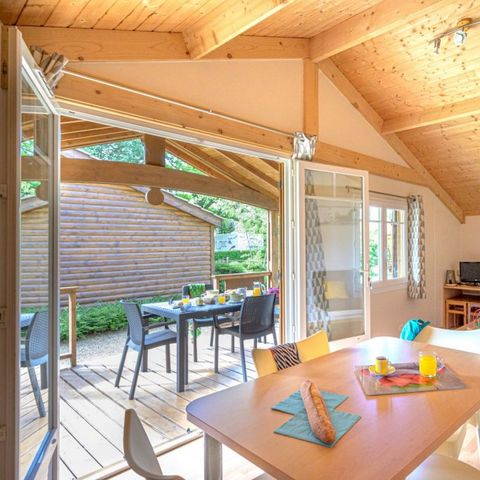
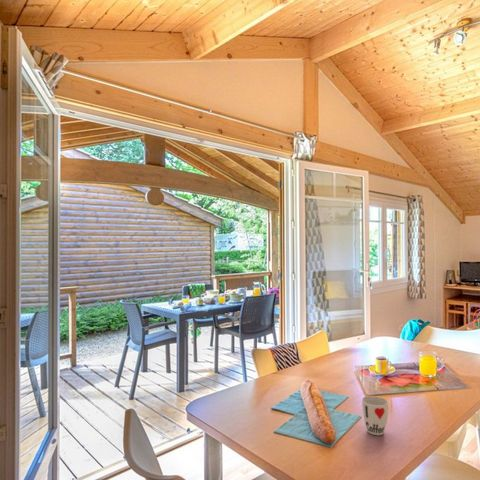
+ cup [361,395,389,436]
